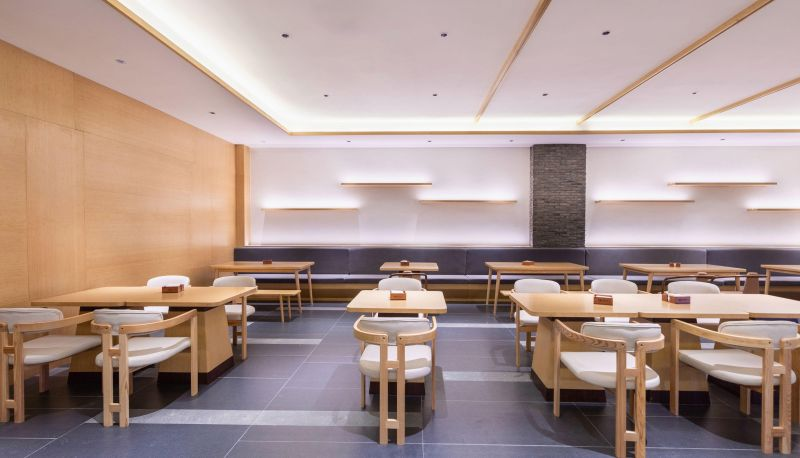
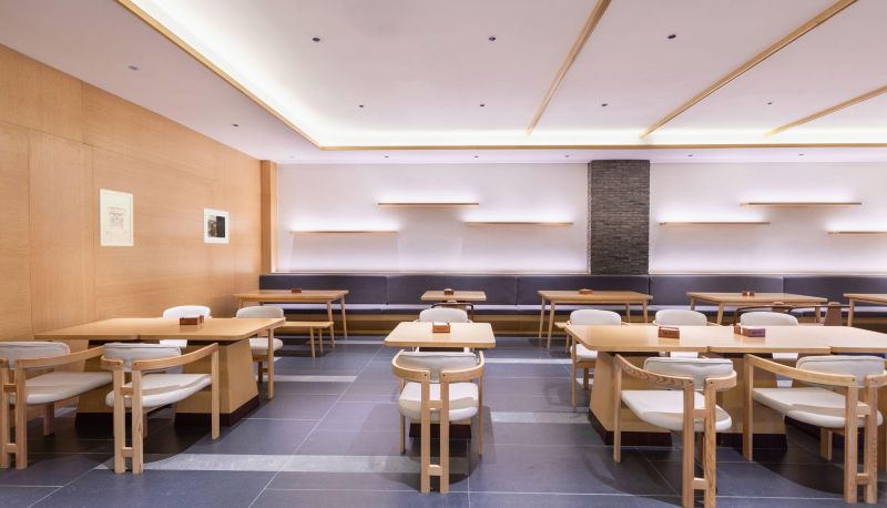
+ wall art [98,187,134,247]
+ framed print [202,207,230,244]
